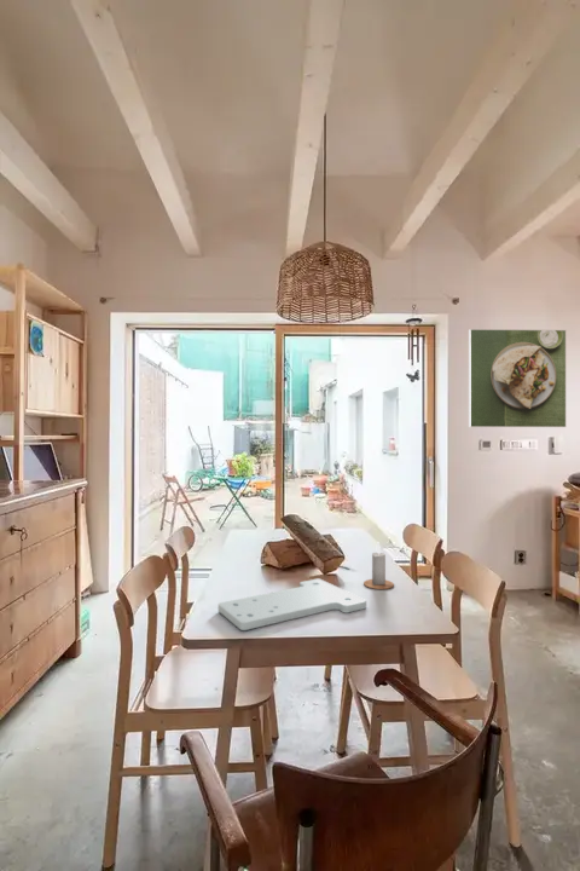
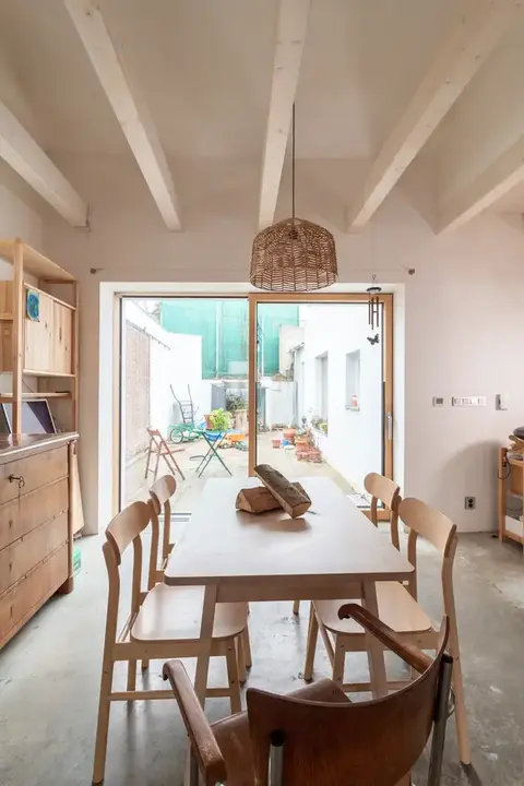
- cutting board [218,578,367,631]
- candle [362,542,395,590]
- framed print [468,328,567,428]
